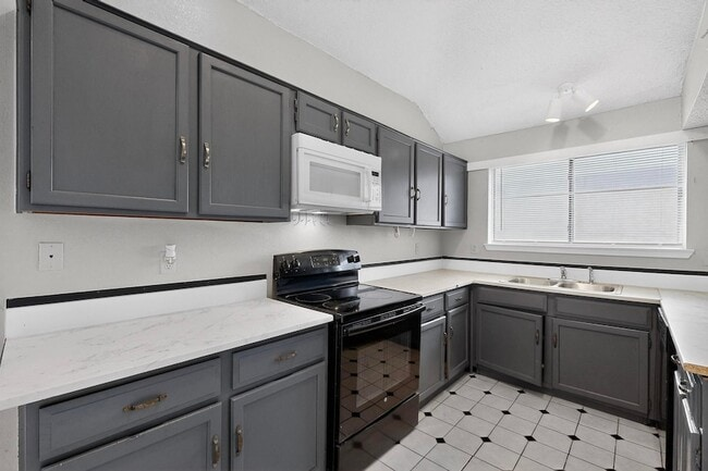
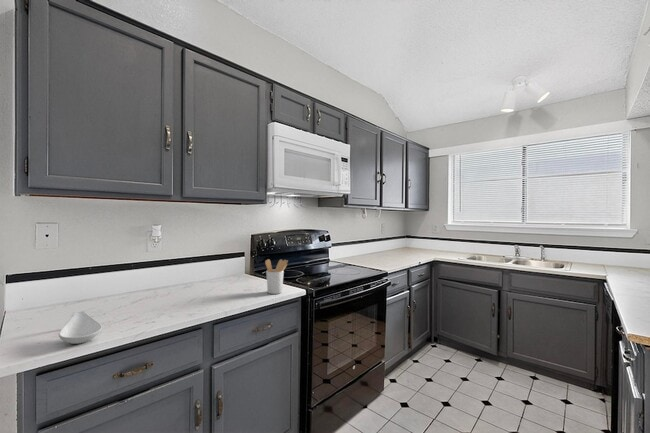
+ utensil holder [264,258,289,295]
+ spoon rest [58,310,103,345]
